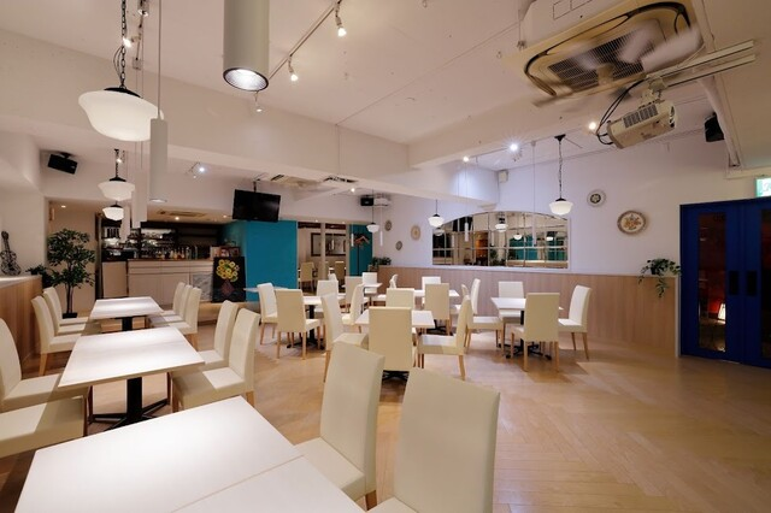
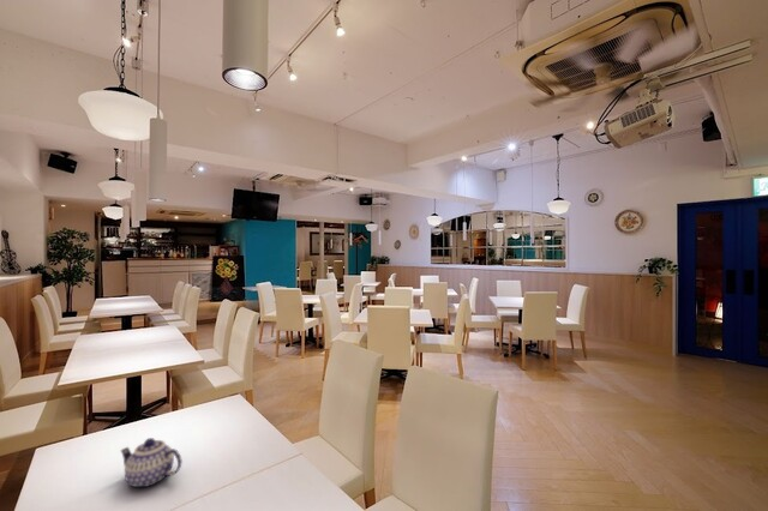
+ teapot [120,437,184,488]
